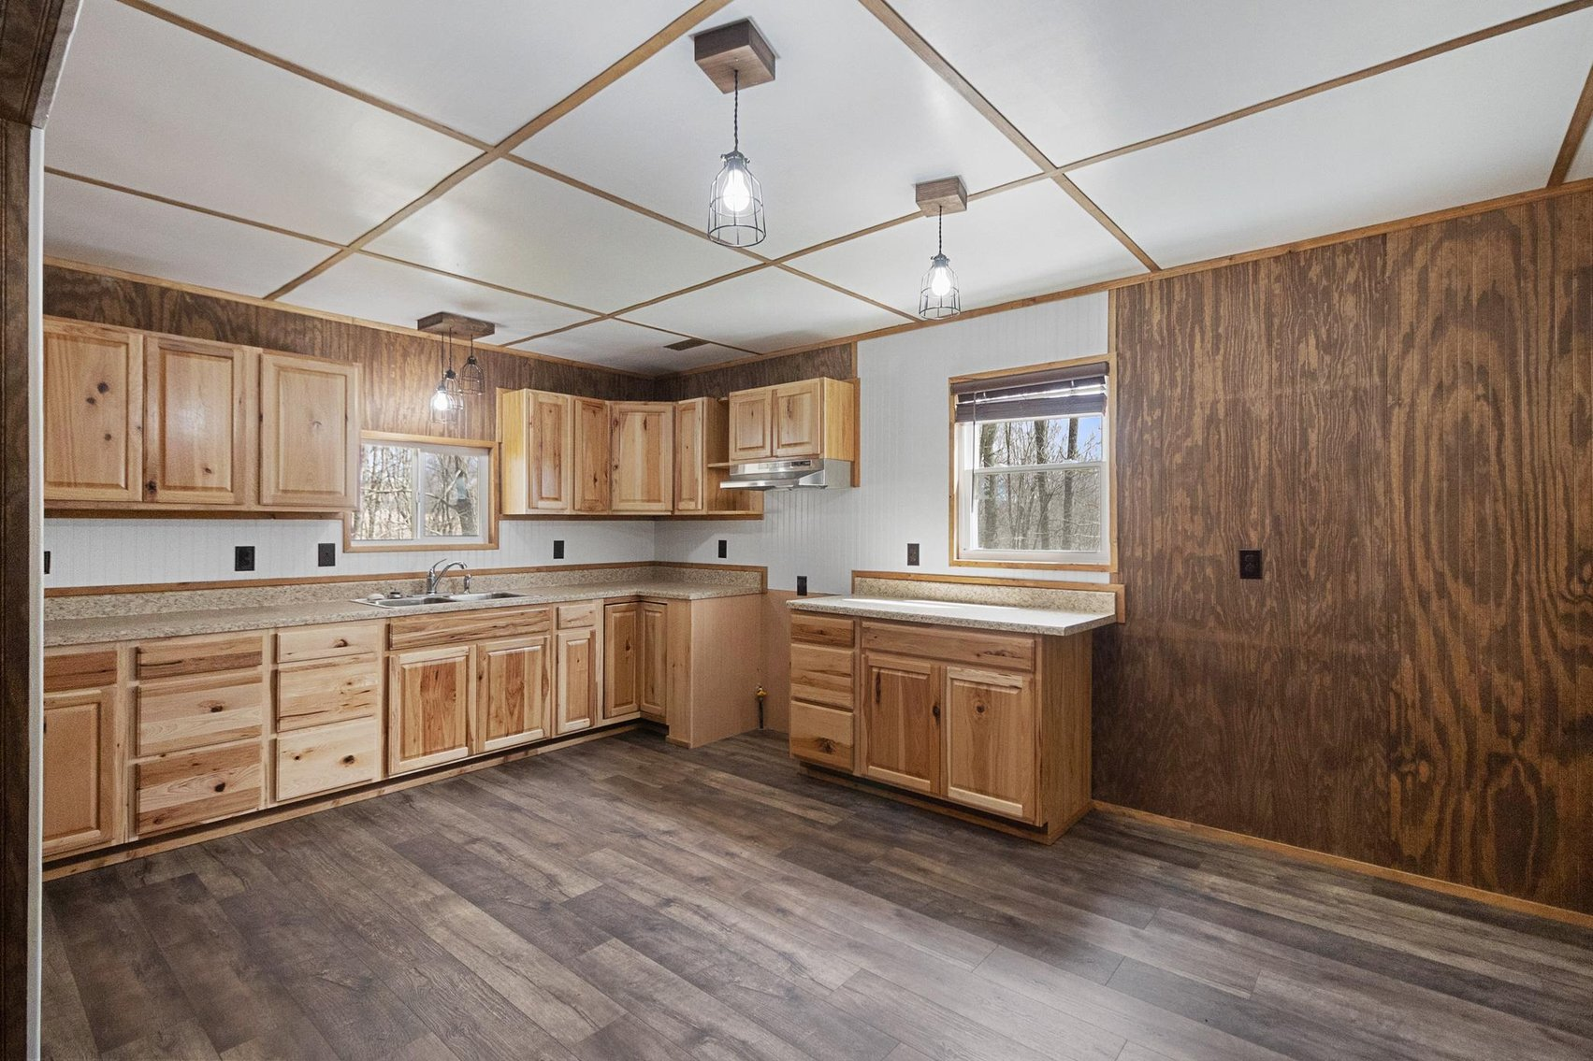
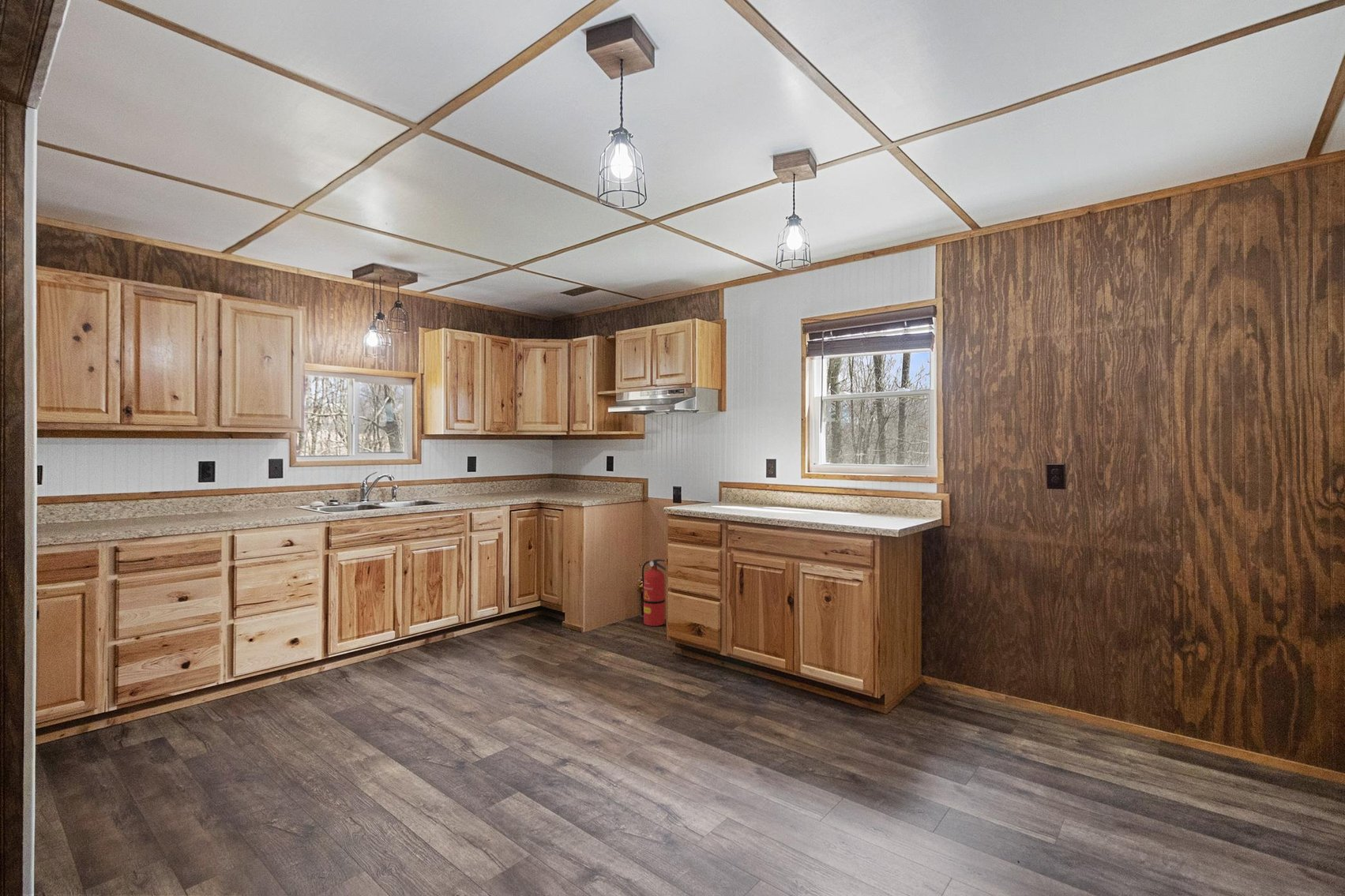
+ fire extinguisher [641,558,667,627]
